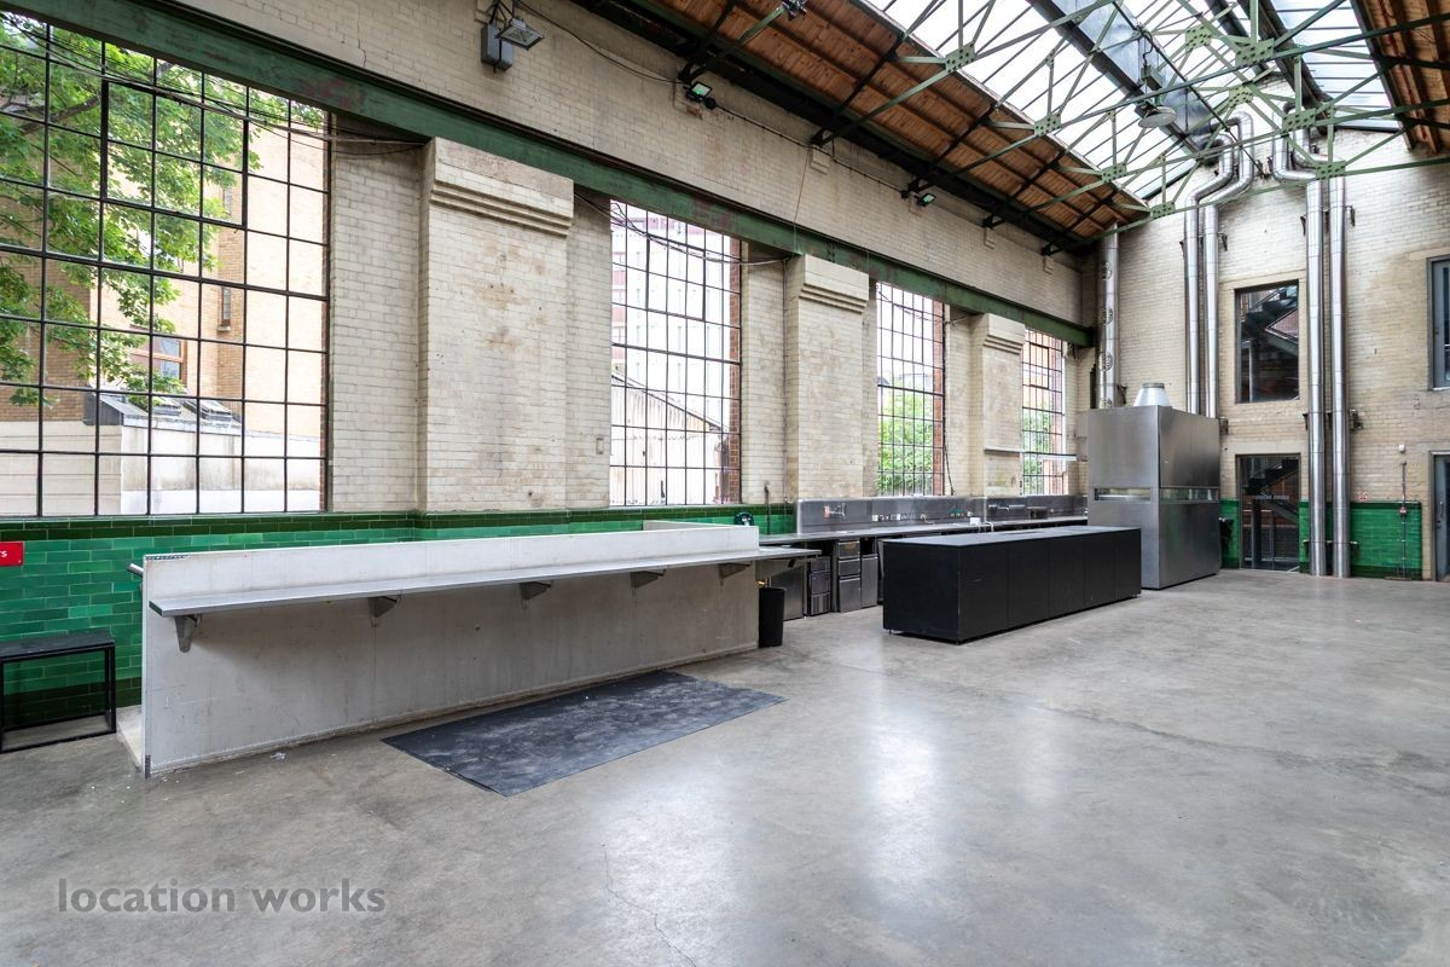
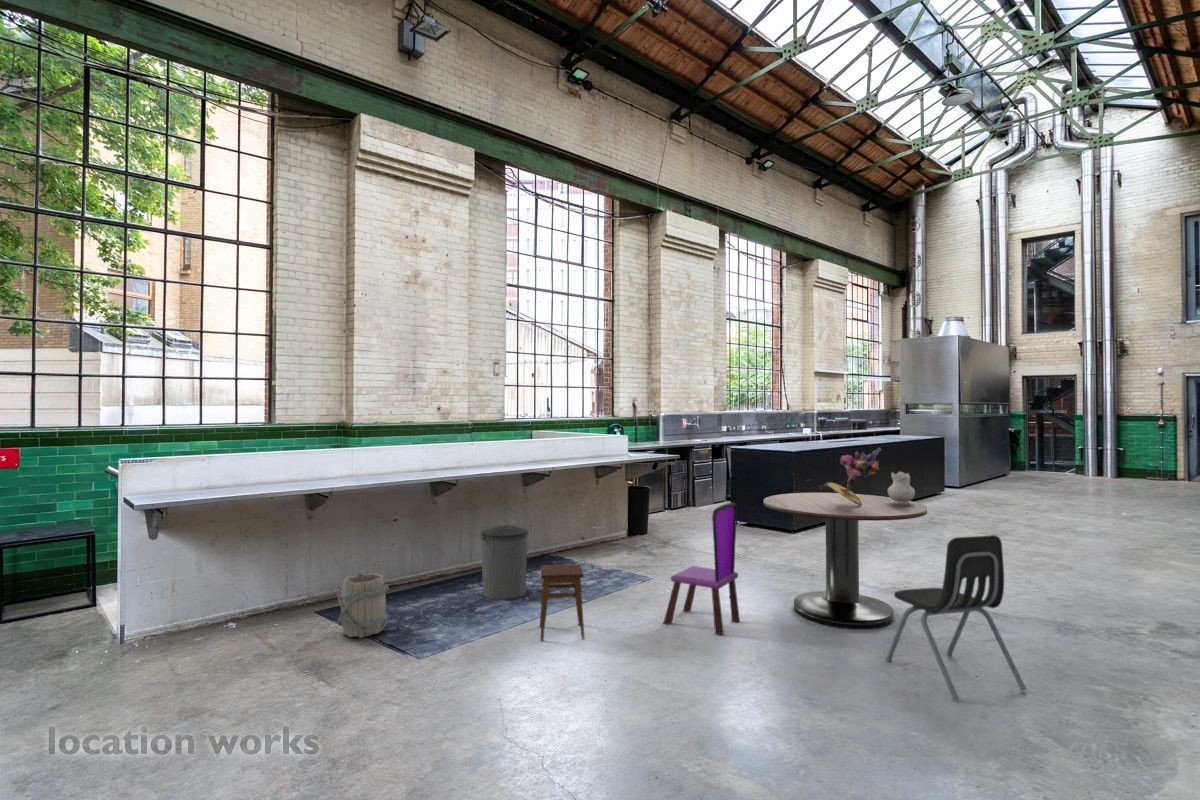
+ ceramic pitcher [887,471,916,504]
+ dining table [762,492,928,630]
+ trash can [479,523,529,601]
+ dining chair [662,502,741,636]
+ stool [539,563,585,642]
+ bouquet [818,447,882,506]
+ bucket [336,572,390,639]
+ dining chair [885,534,1028,701]
